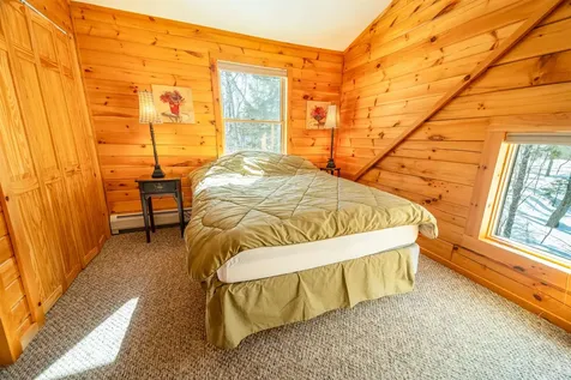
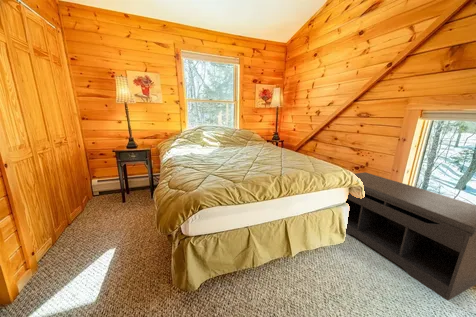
+ bench [345,171,476,302]
